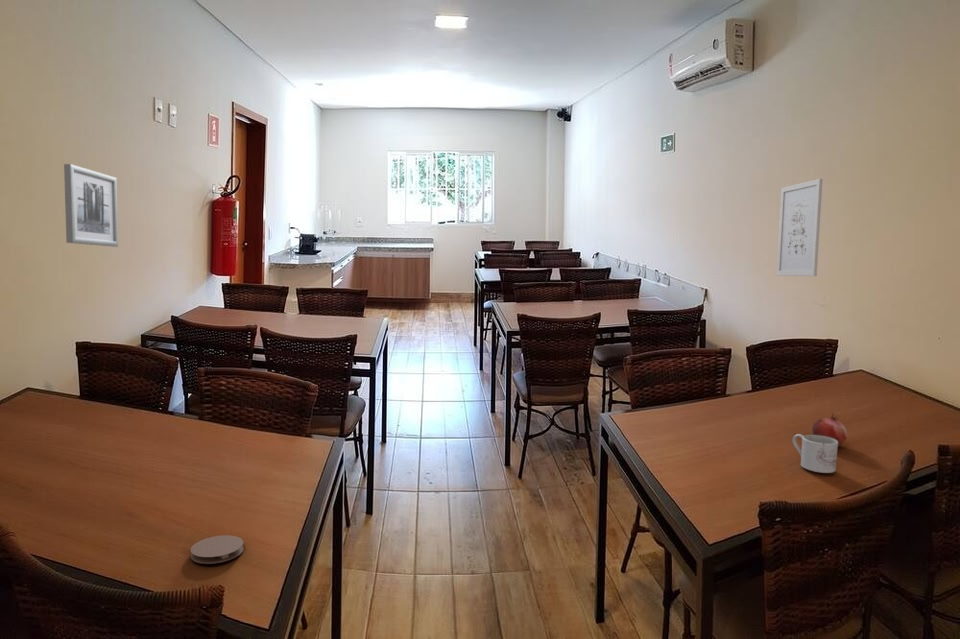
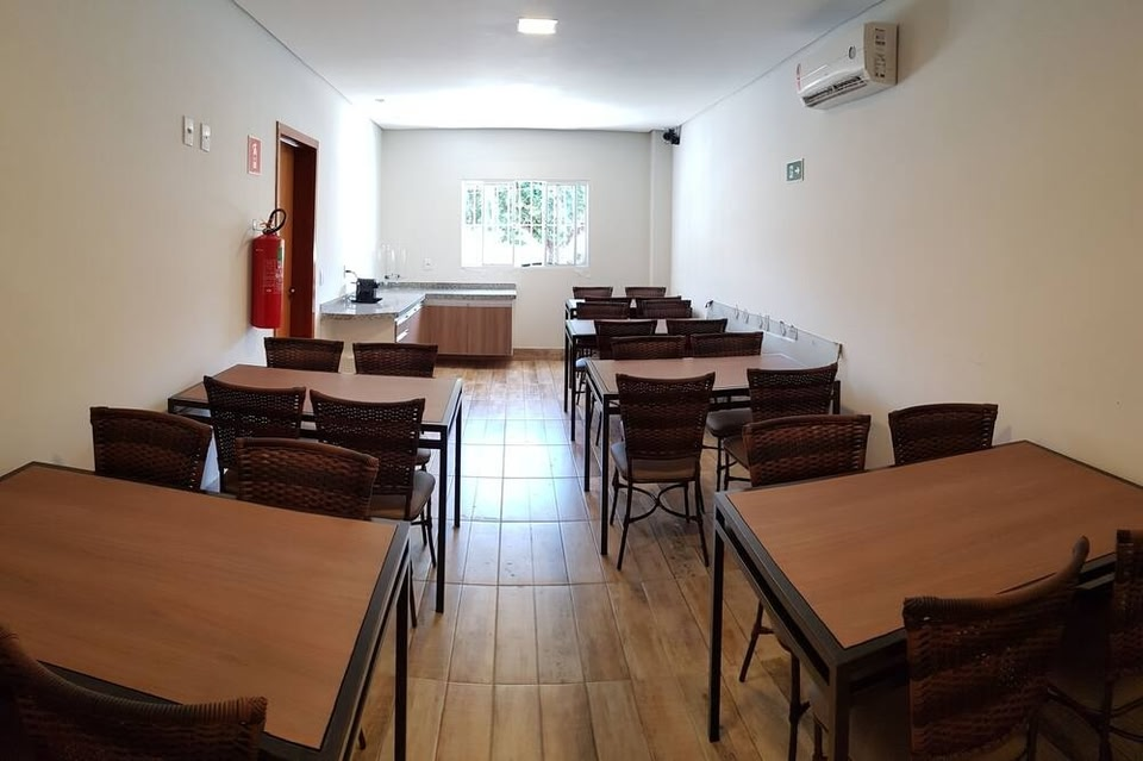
- coaster [190,534,245,565]
- wall art [63,163,119,248]
- wall art [775,178,824,277]
- mug [792,433,839,474]
- fruit [811,413,848,447]
